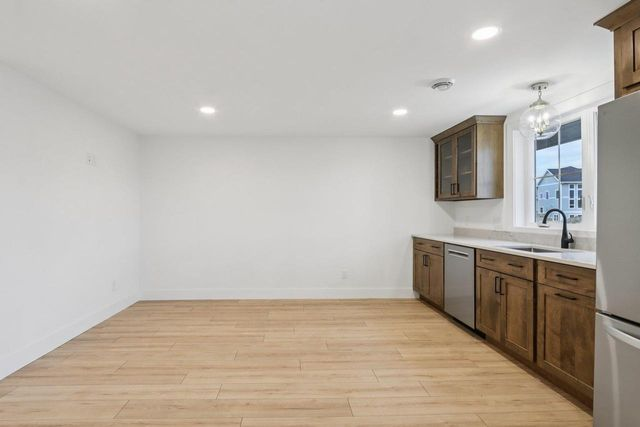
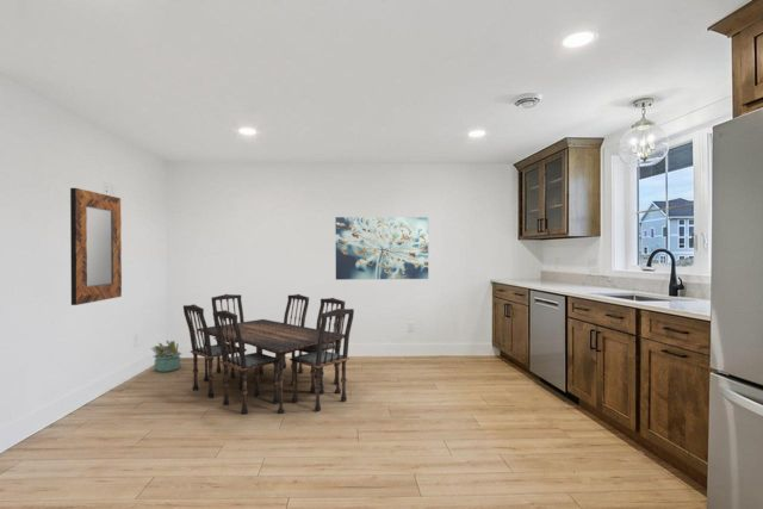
+ dining table [182,293,355,416]
+ wall art [335,216,429,281]
+ decorative plant [150,340,182,373]
+ home mirror [69,187,123,306]
